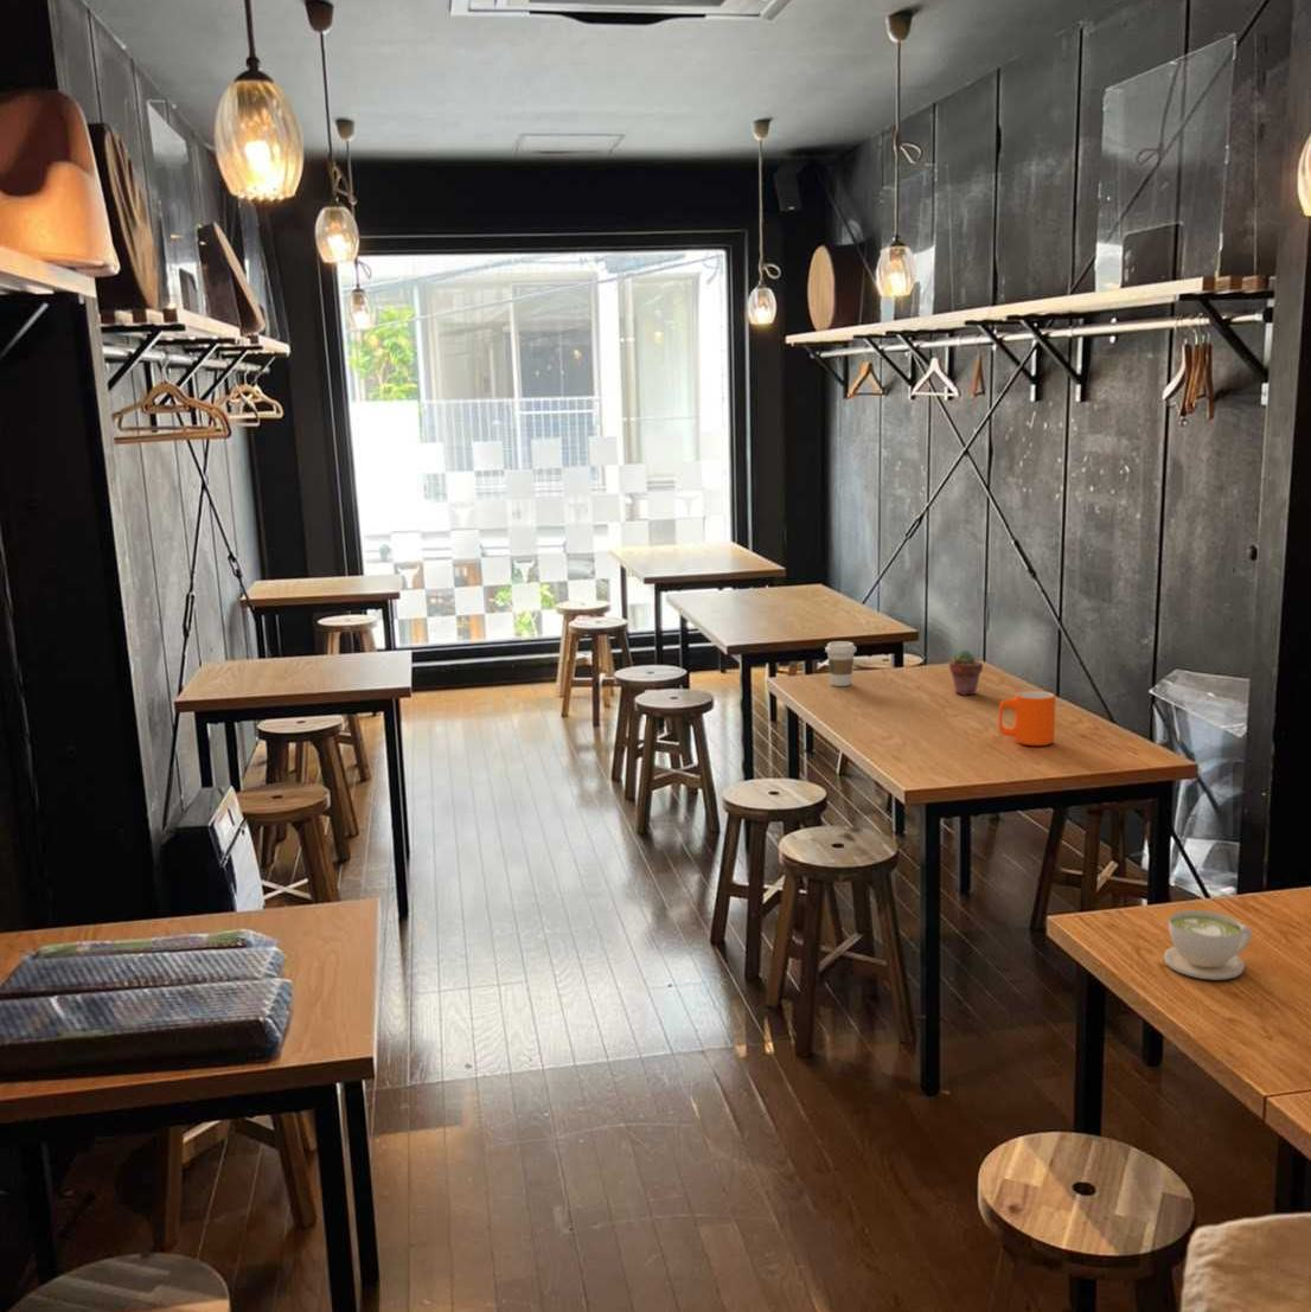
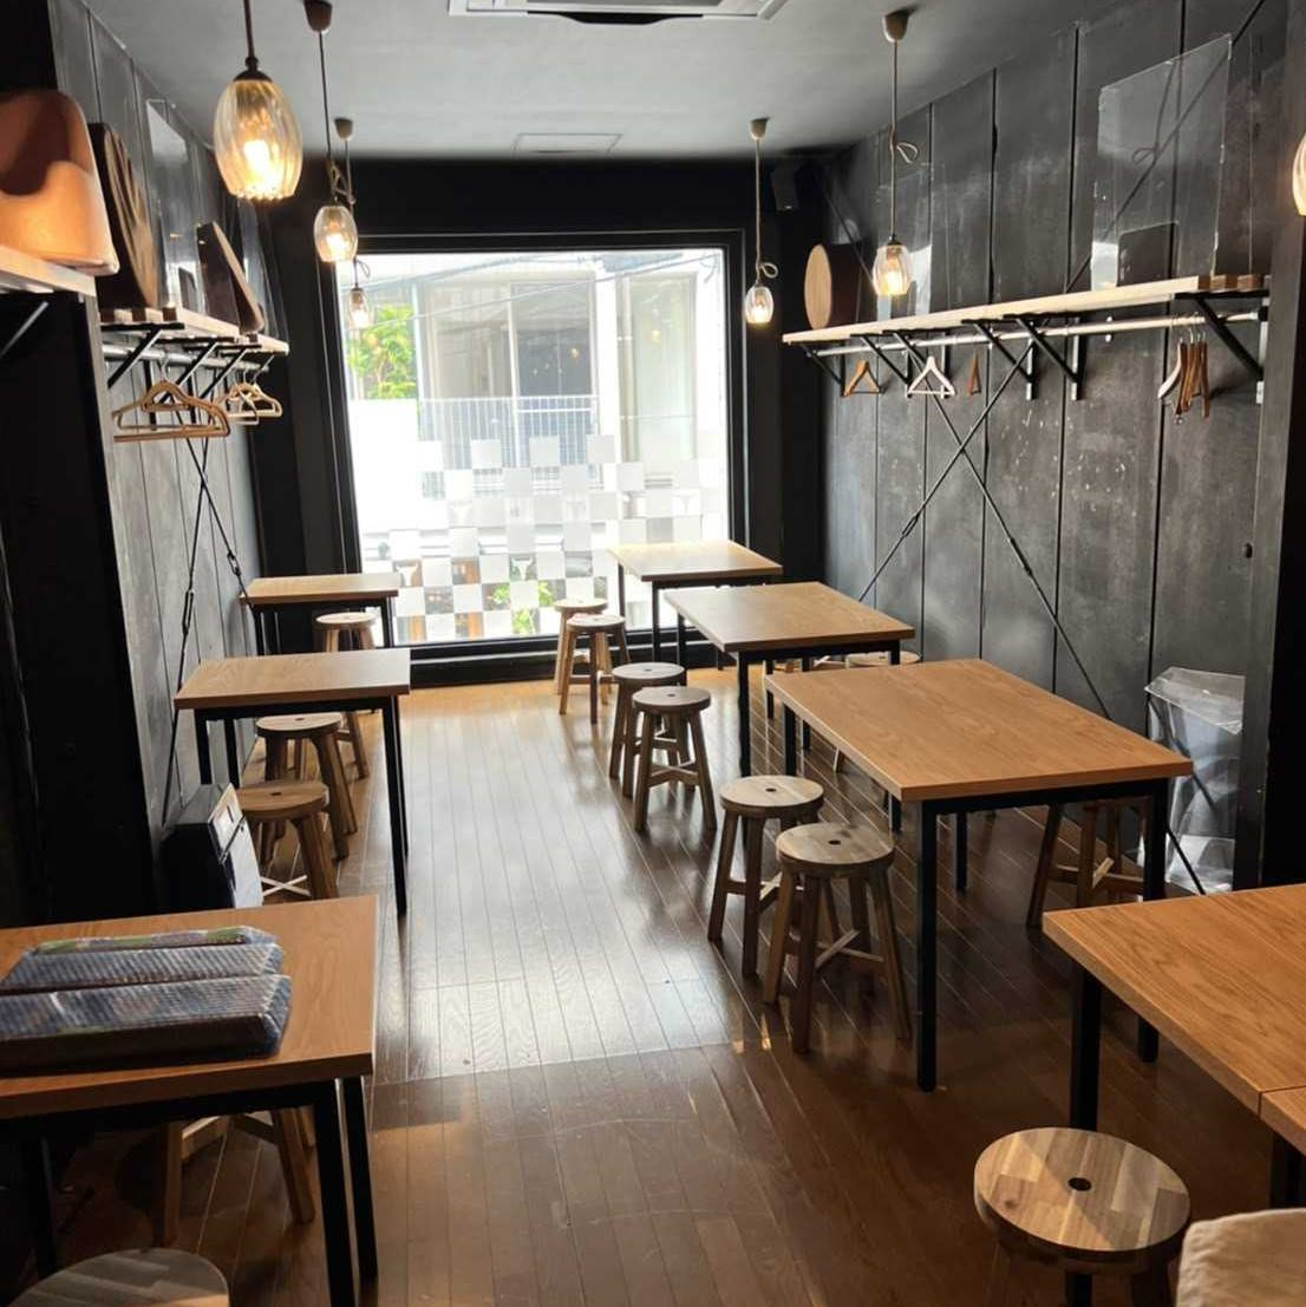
- mug [998,690,1056,747]
- potted succulent [948,649,983,696]
- coffee cup [824,640,857,688]
- coffee cup [1163,909,1253,982]
